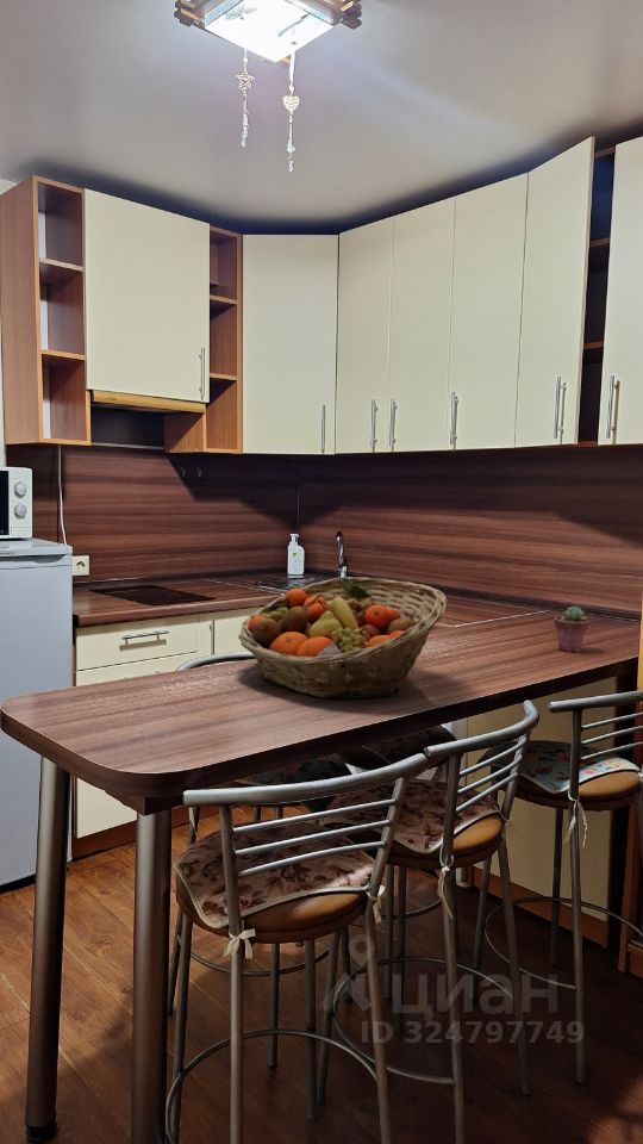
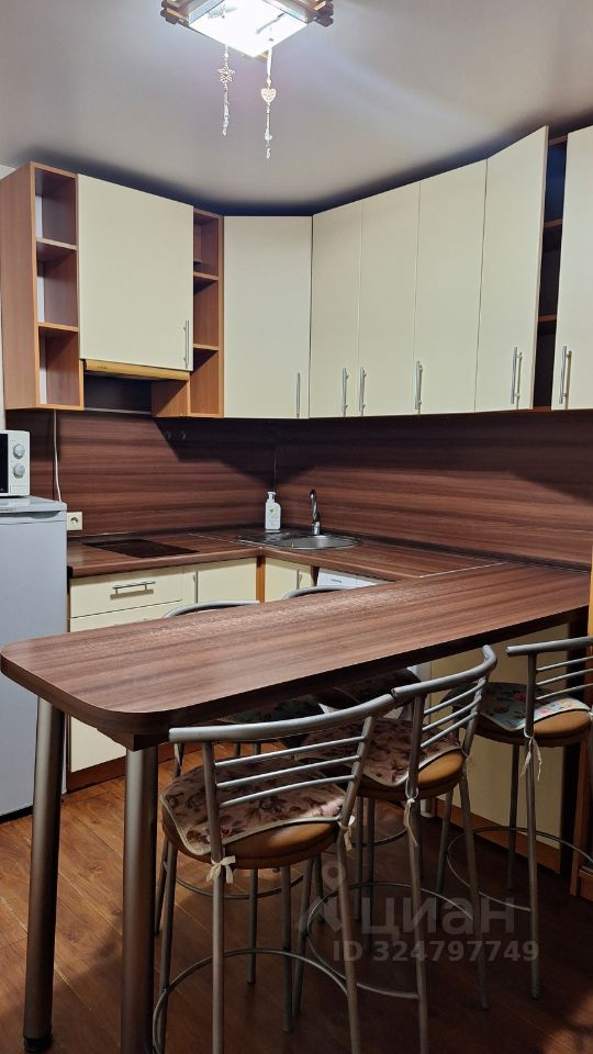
- potted succulent [553,605,591,653]
- fruit basket [237,576,448,700]
